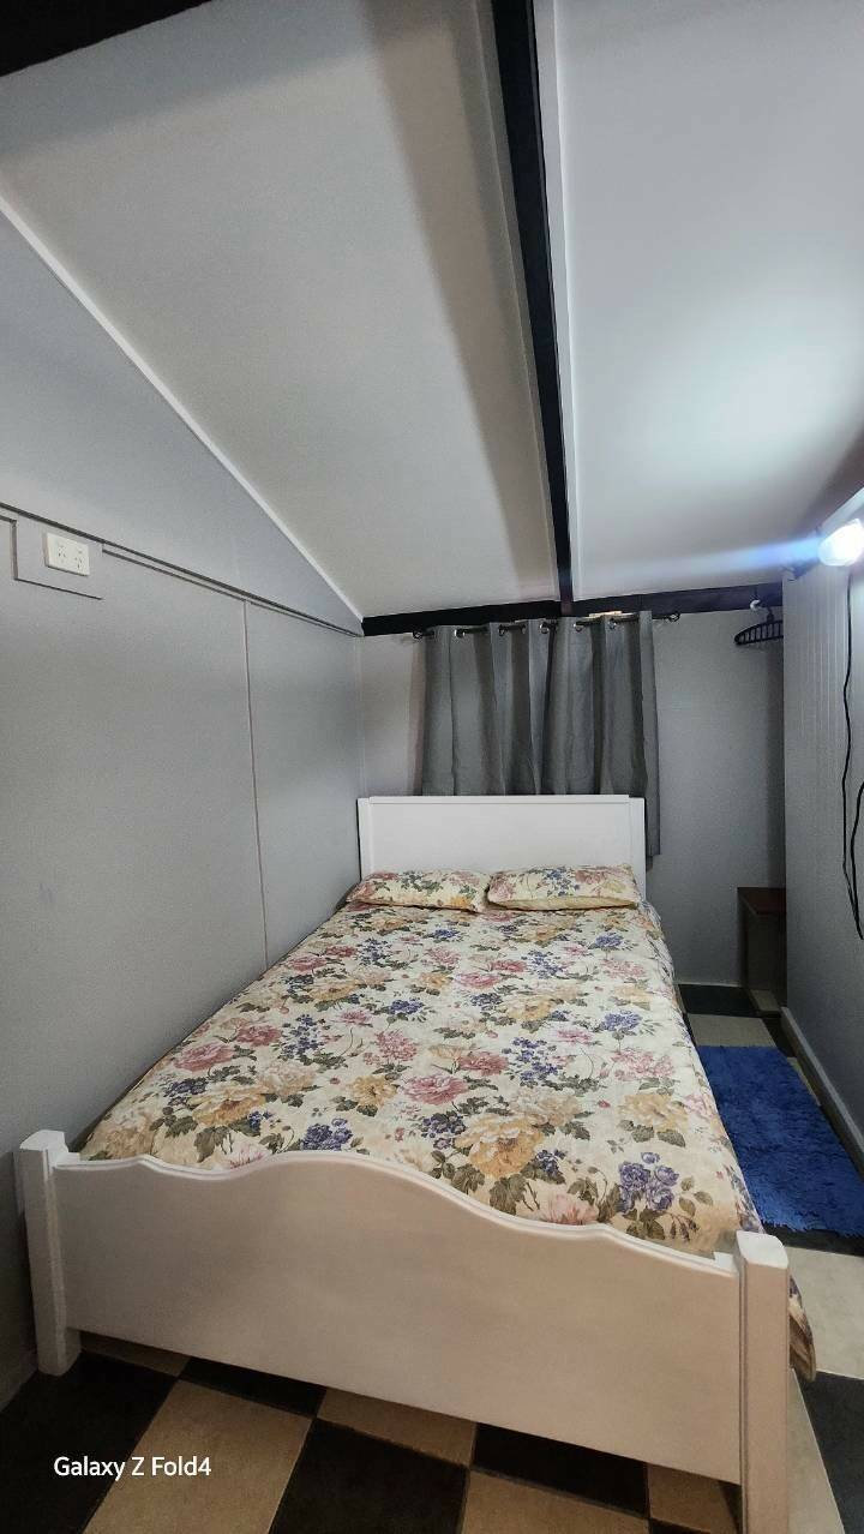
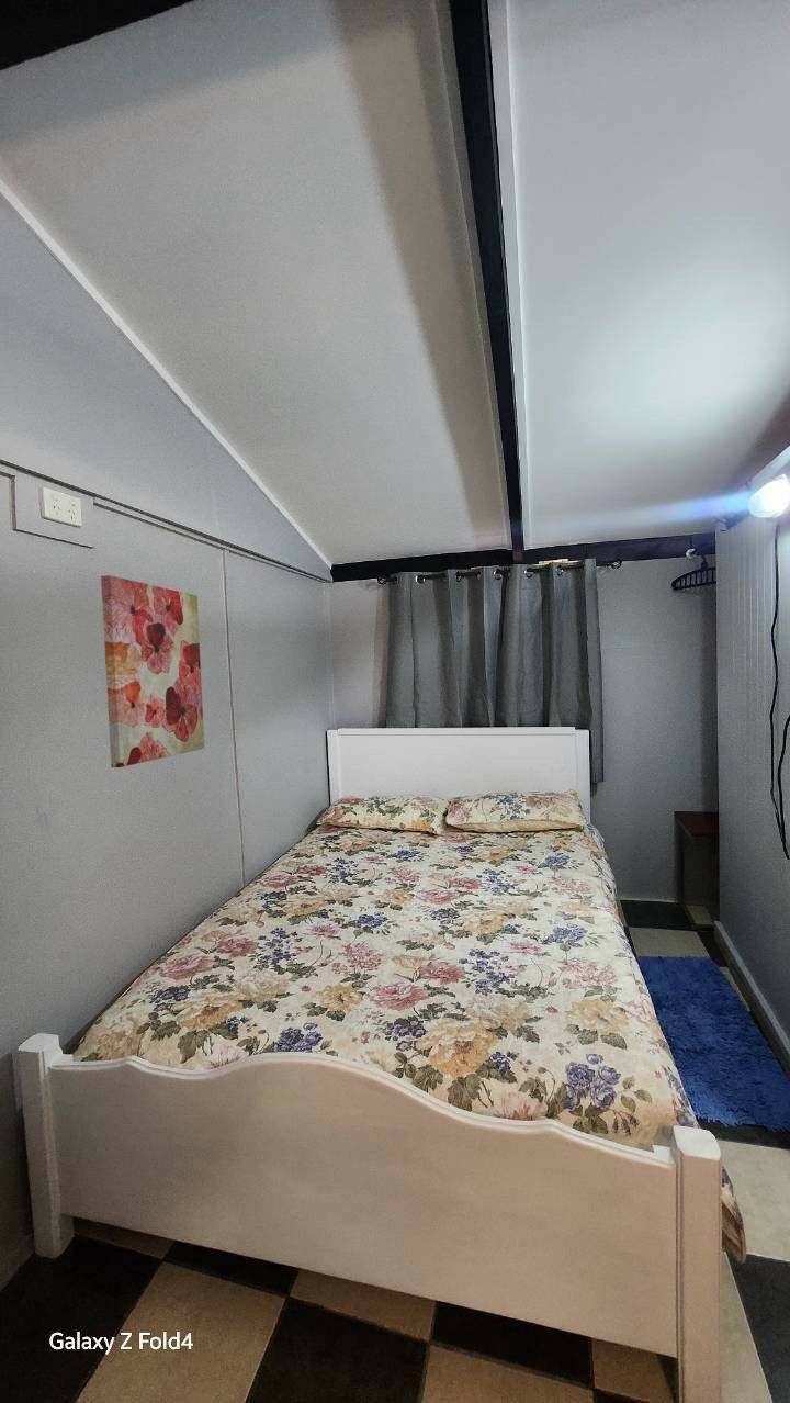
+ wall art [100,574,205,768]
